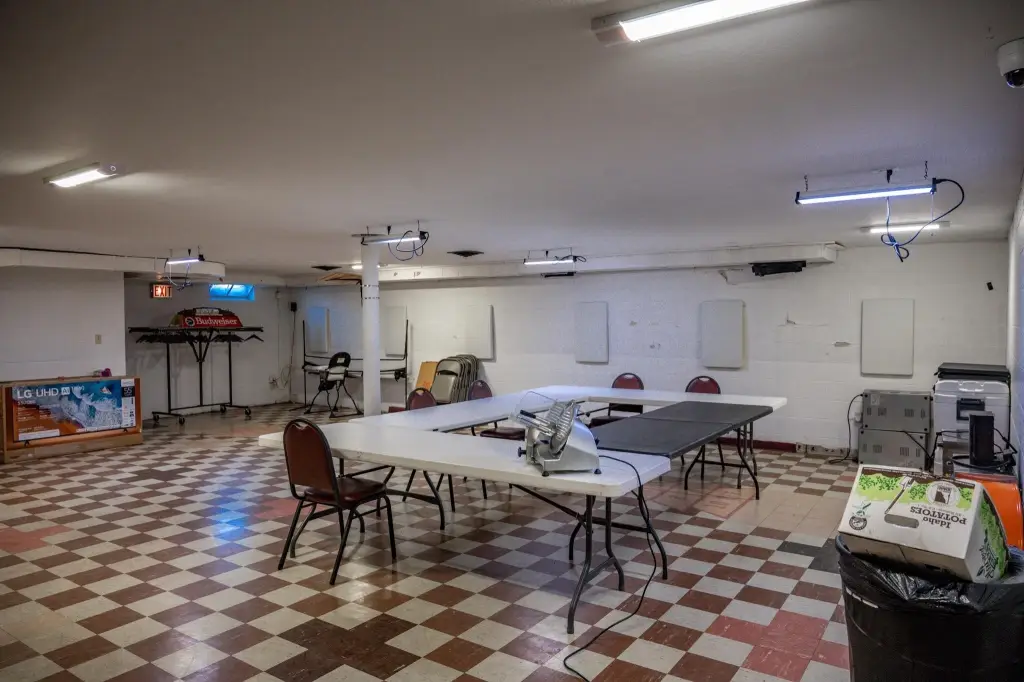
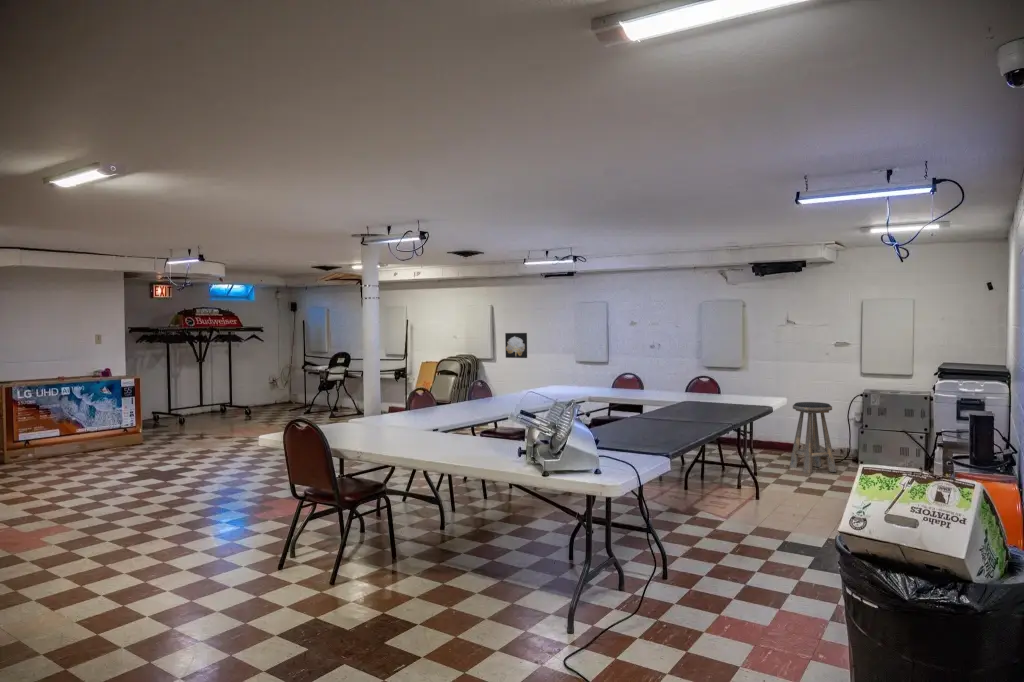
+ wall art [504,332,528,359]
+ stool [789,401,837,474]
